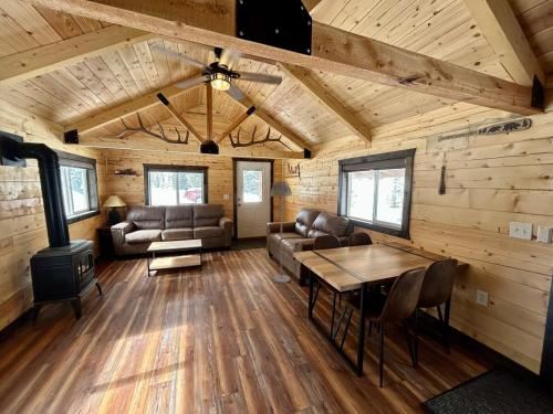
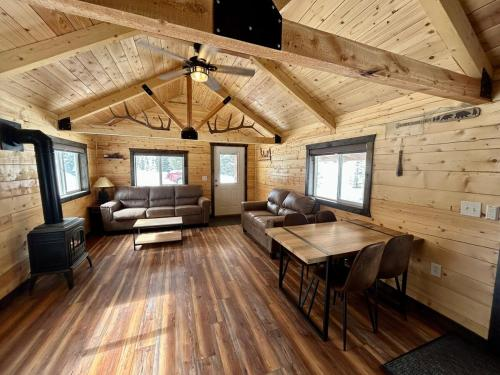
- floor lamp [269,181,293,284]
